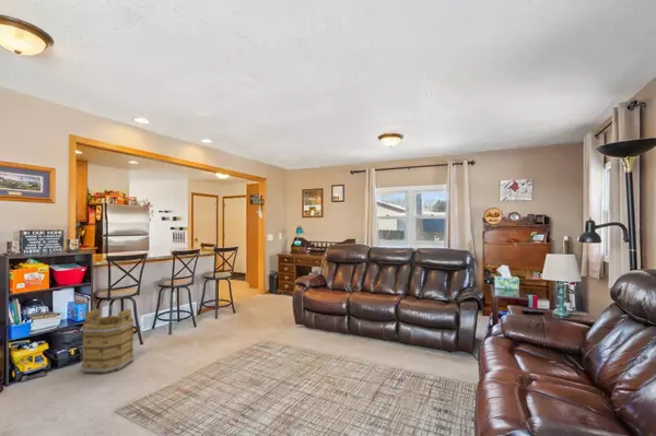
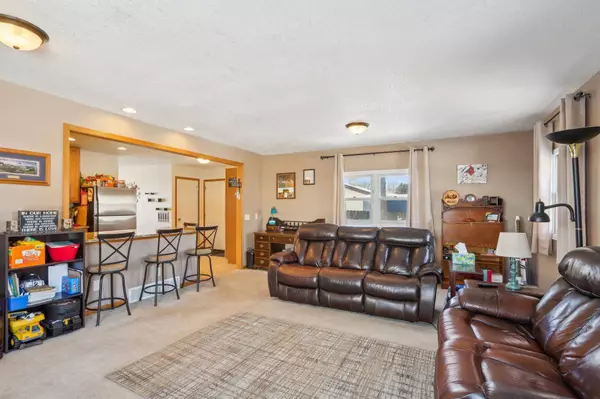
- bucket [80,308,136,375]
